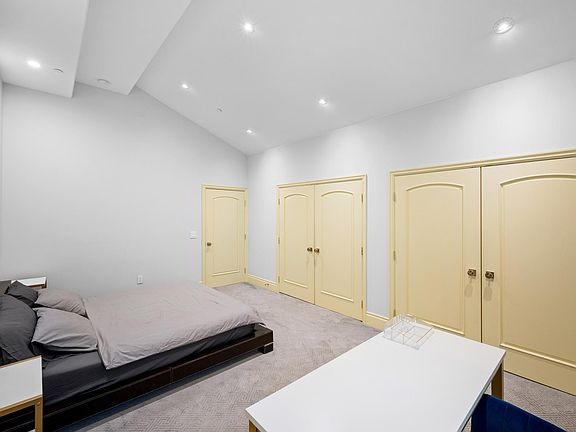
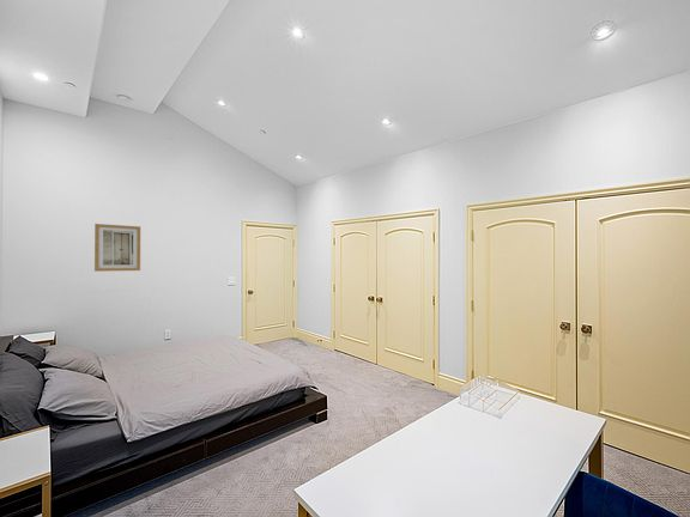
+ wall art [93,223,141,273]
